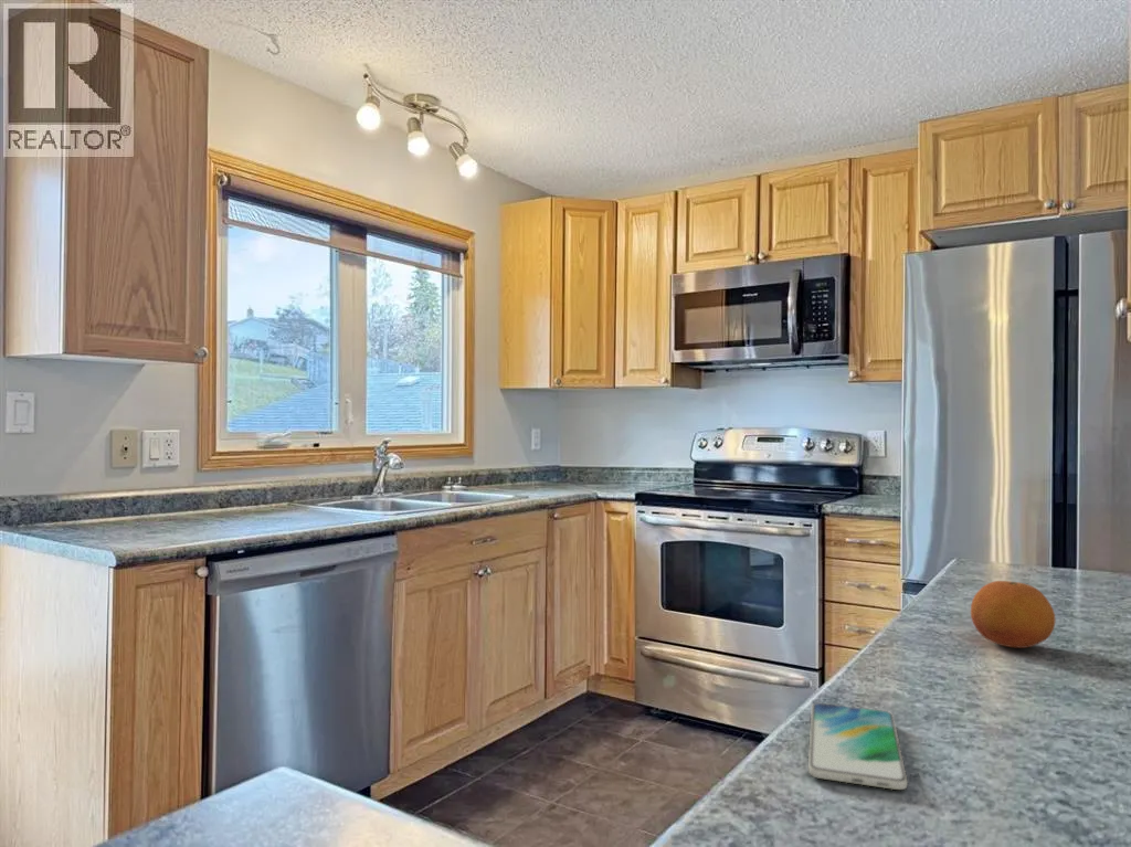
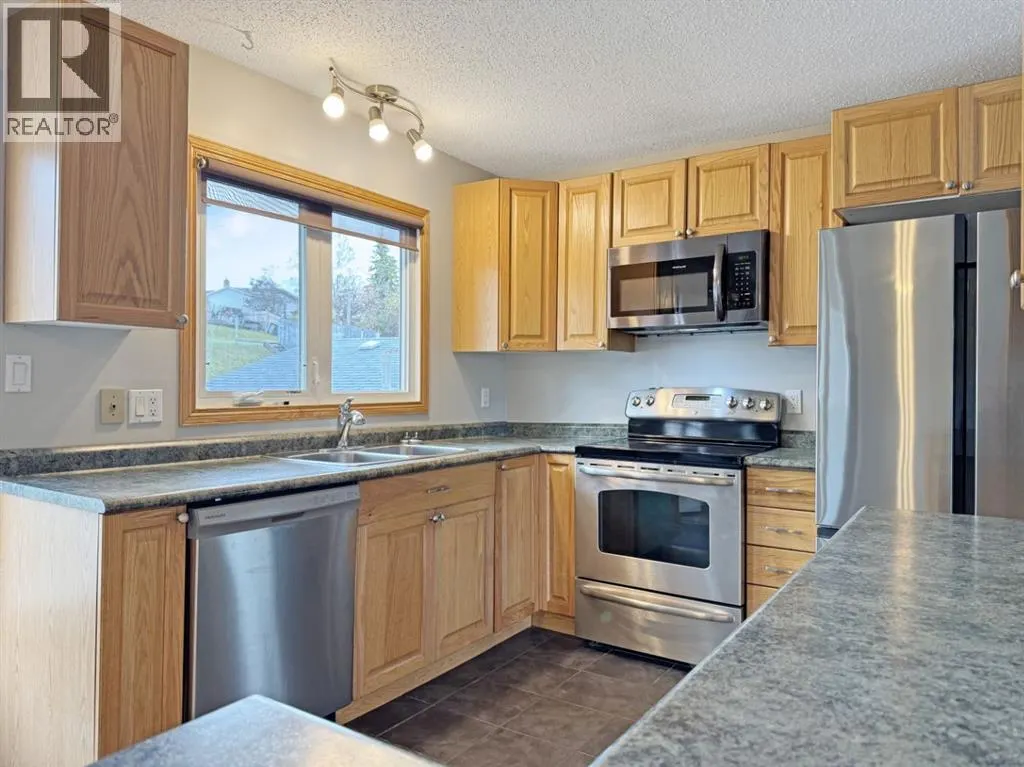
- smartphone [807,702,909,791]
- fruit [970,580,1056,649]
